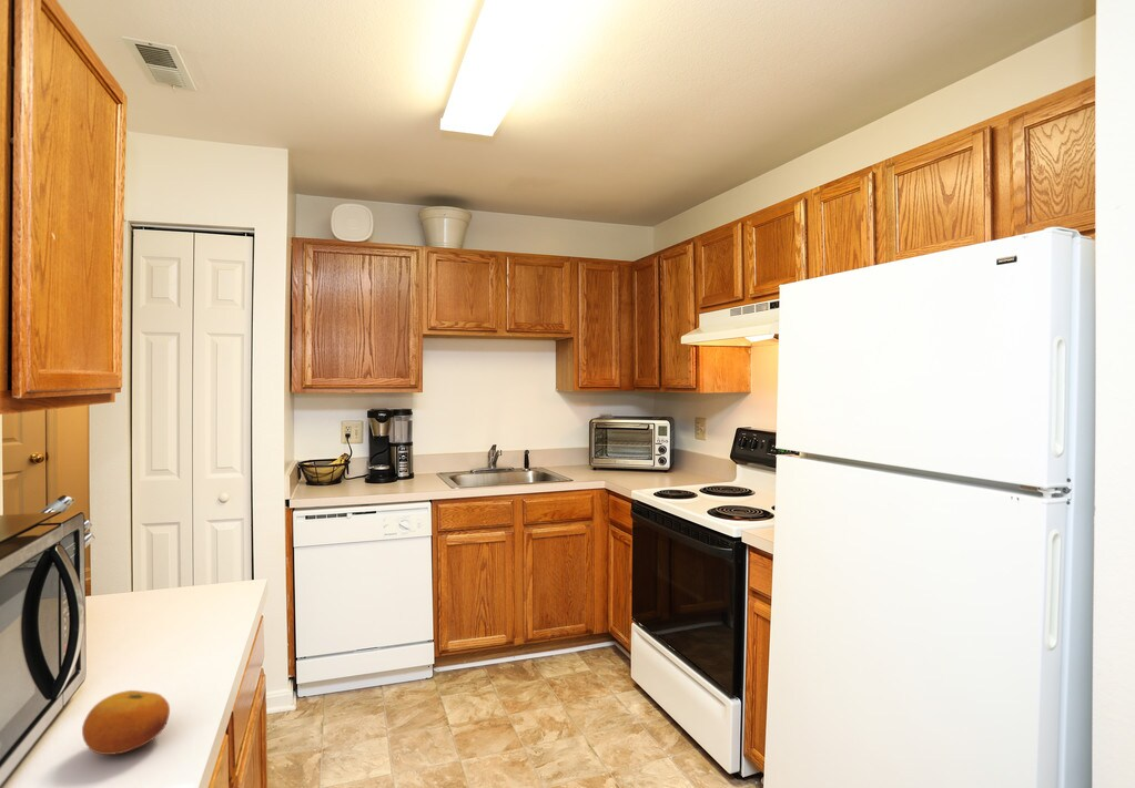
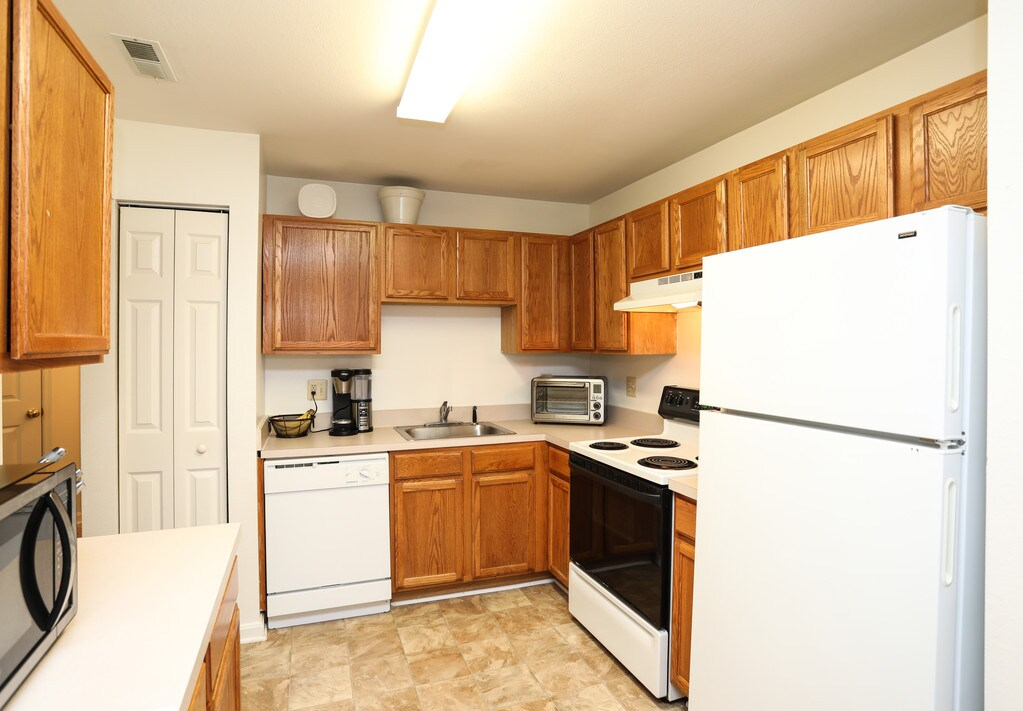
- fruit [81,689,171,756]
